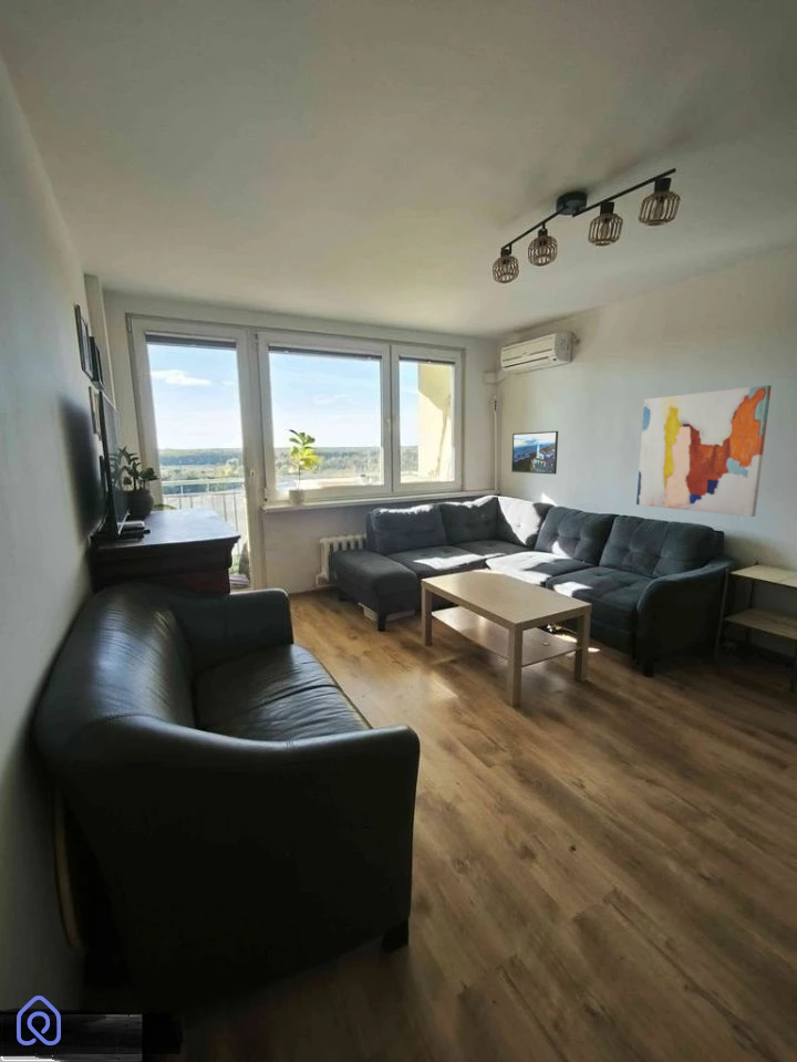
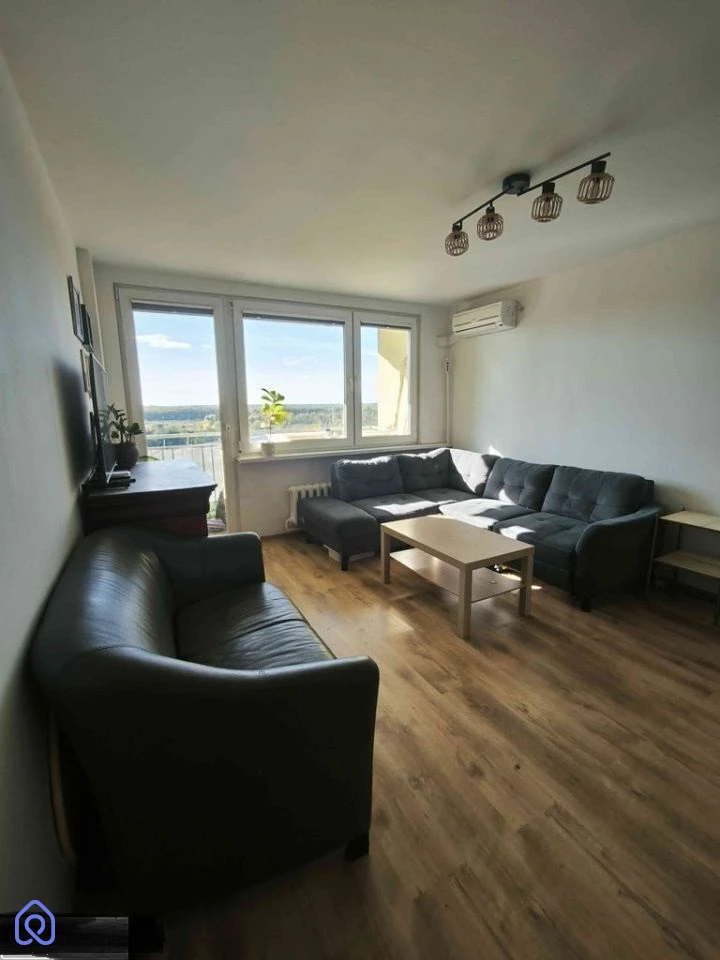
- wall art [635,384,773,518]
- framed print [510,430,559,476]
